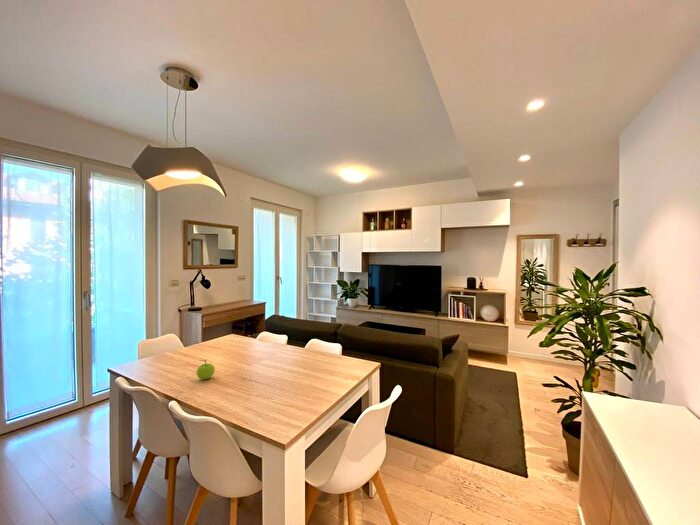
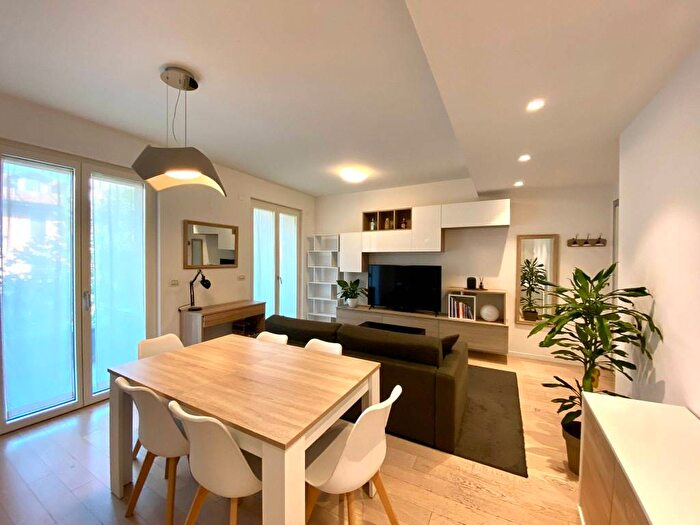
- fruit [196,359,216,380]
